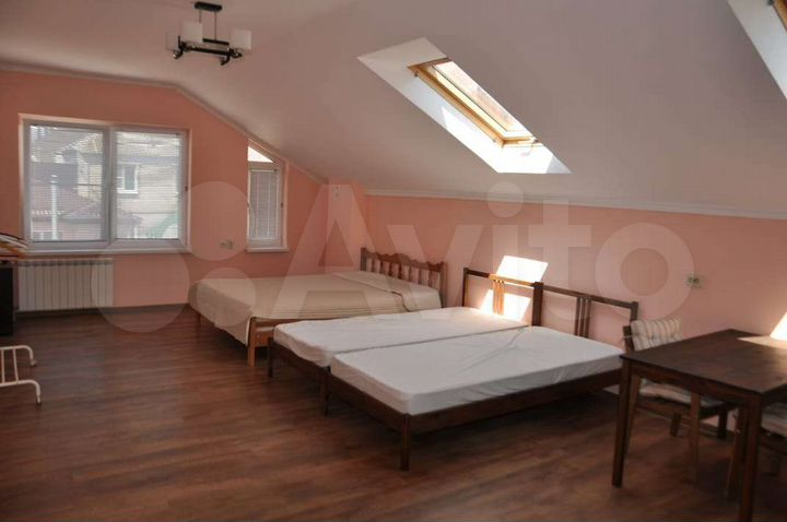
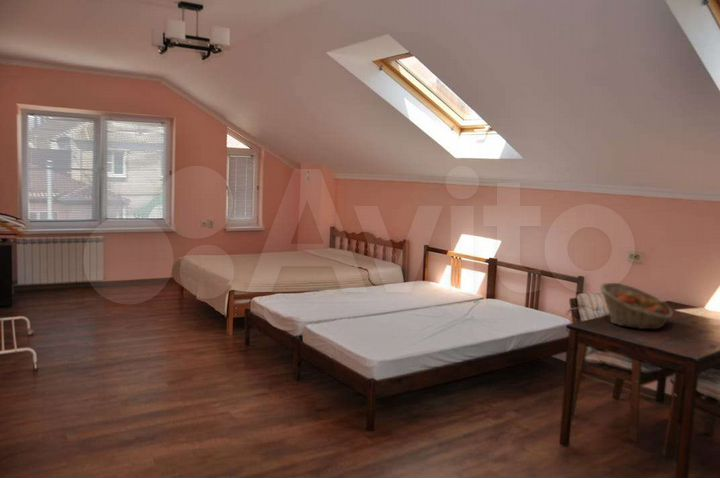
+ fruit basket [599,282,674,330]
